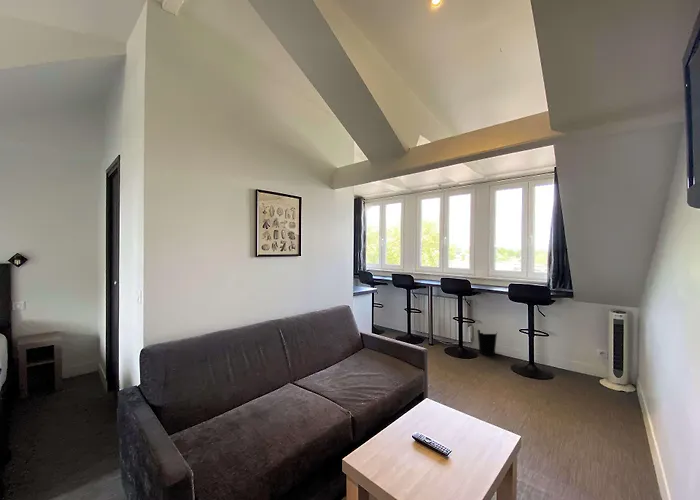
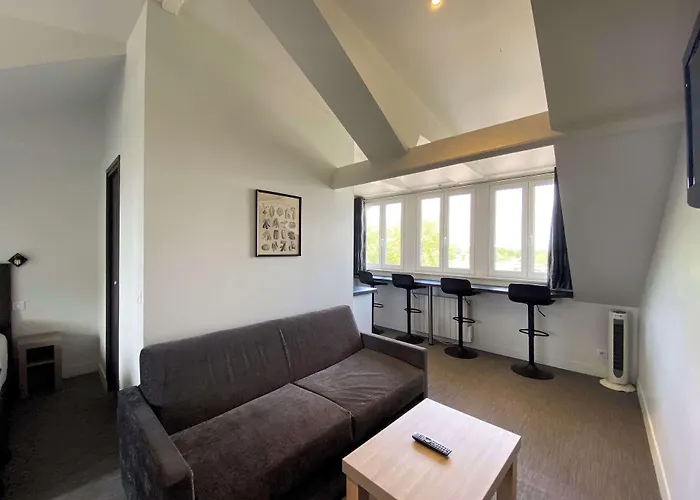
- wastebasket [476,329,498,356]
